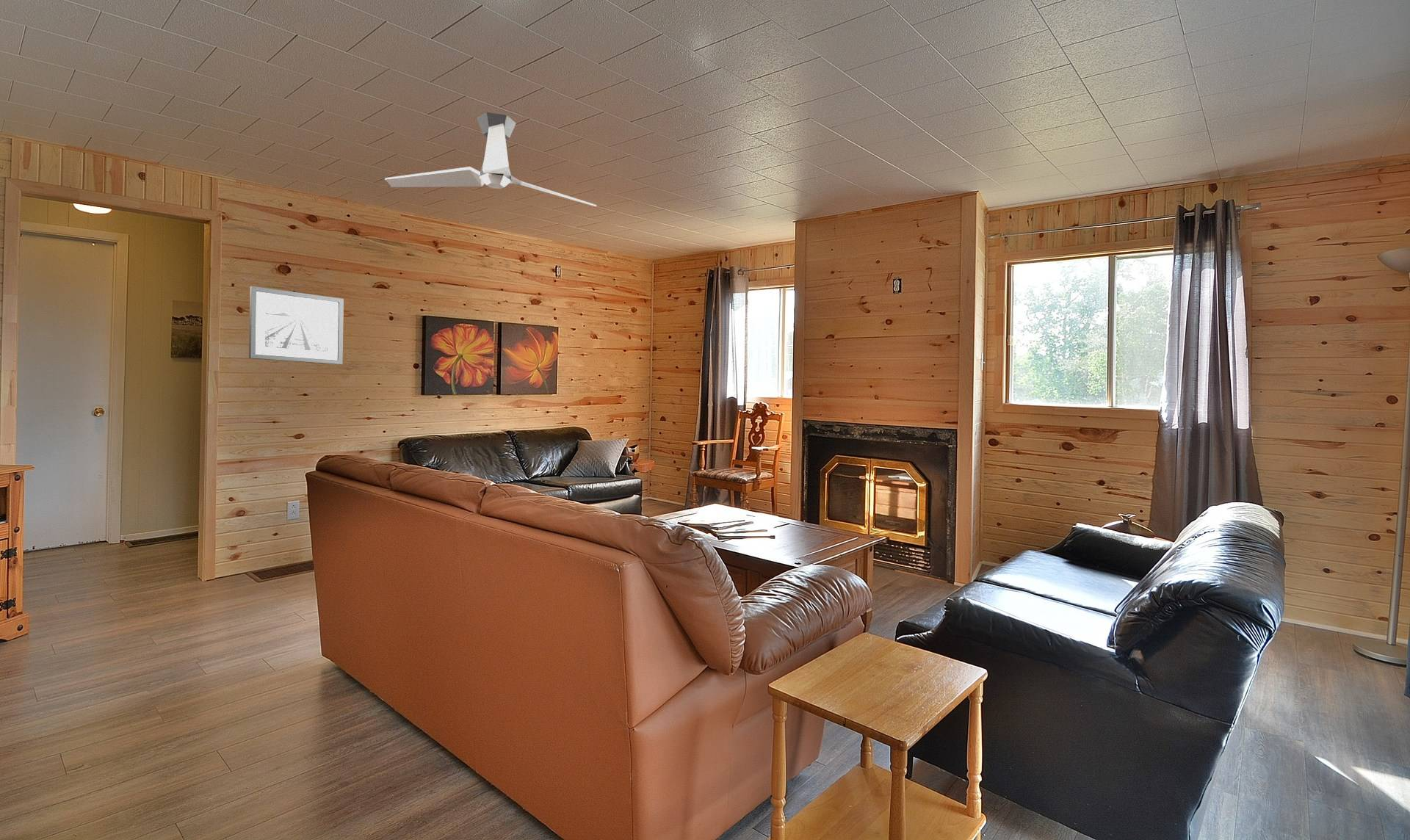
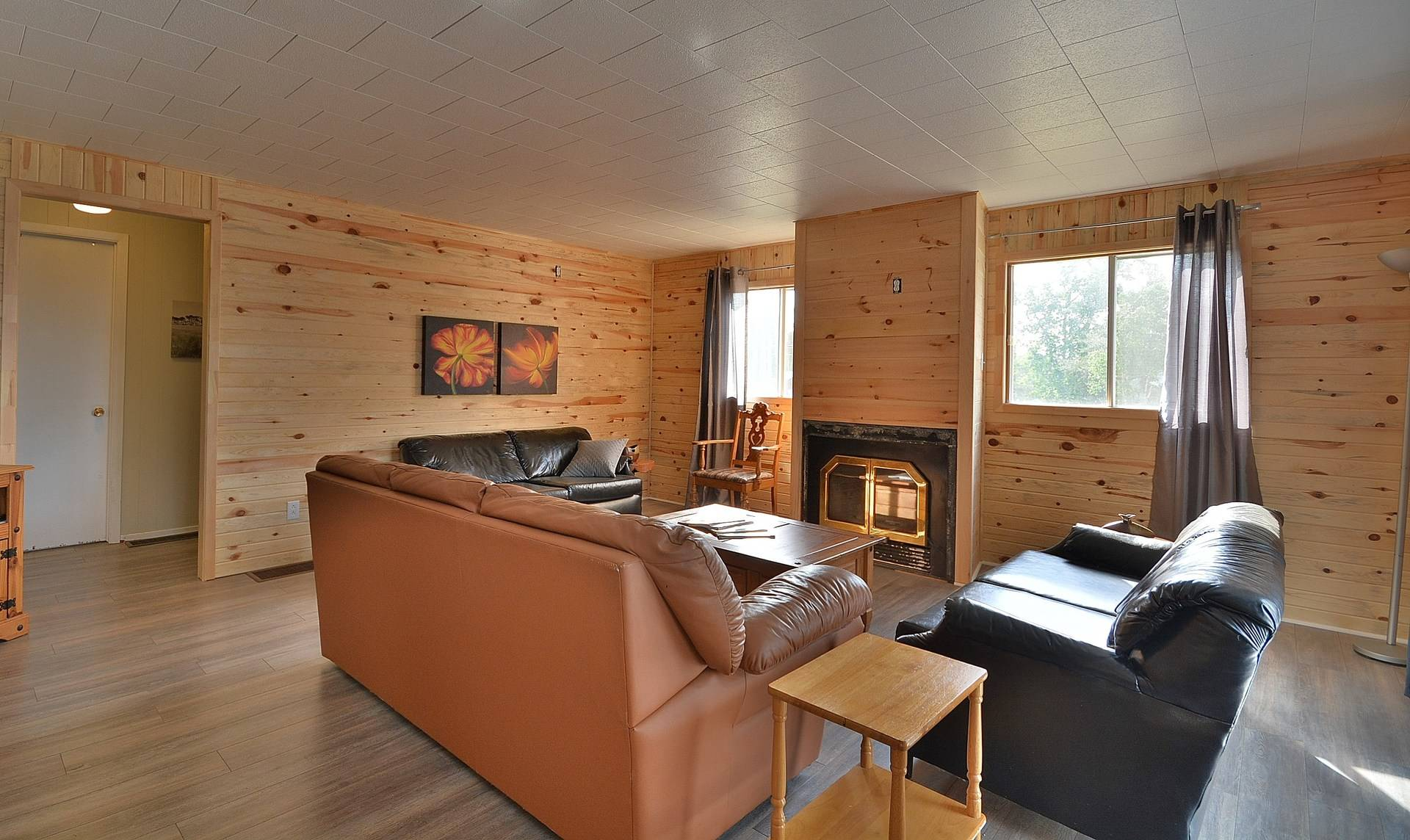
- wall art [248,286,344,365]
- ceiling fan [384,112,597,207]
